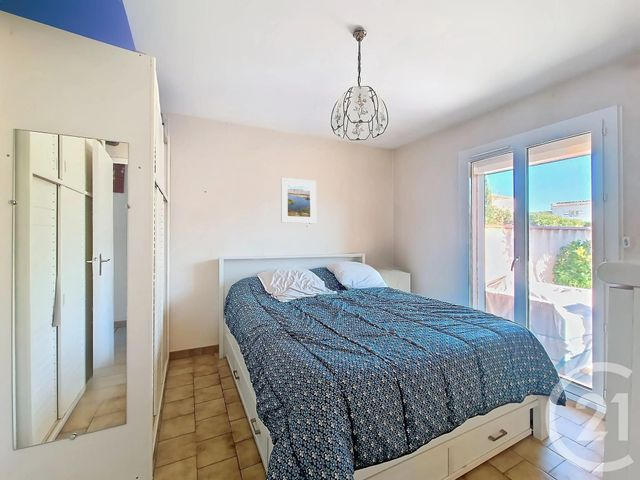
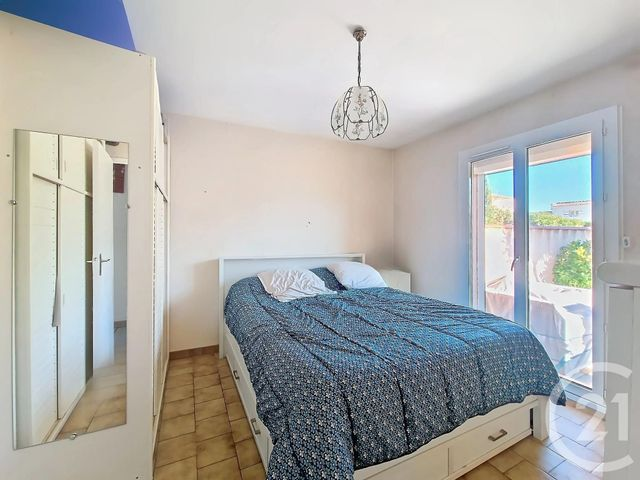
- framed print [280,177,317,224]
